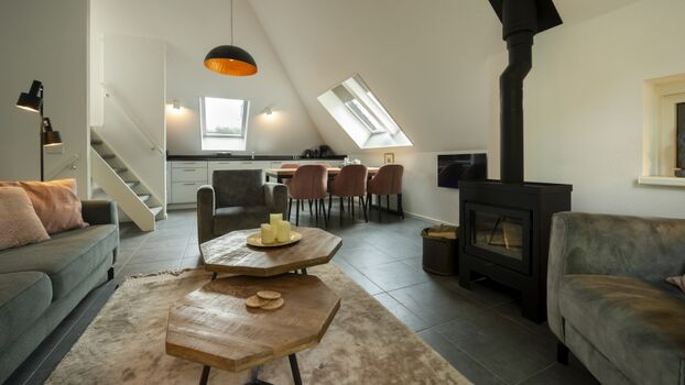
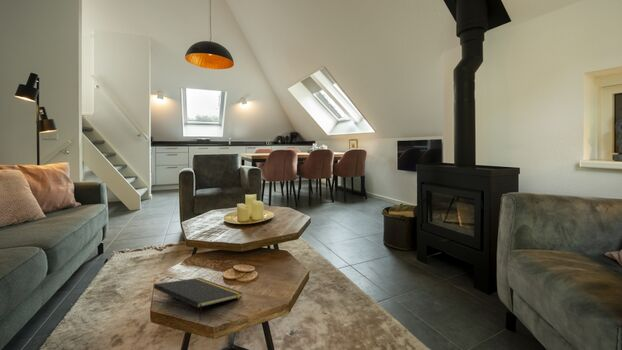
+ notepad [153,277,243,321]
